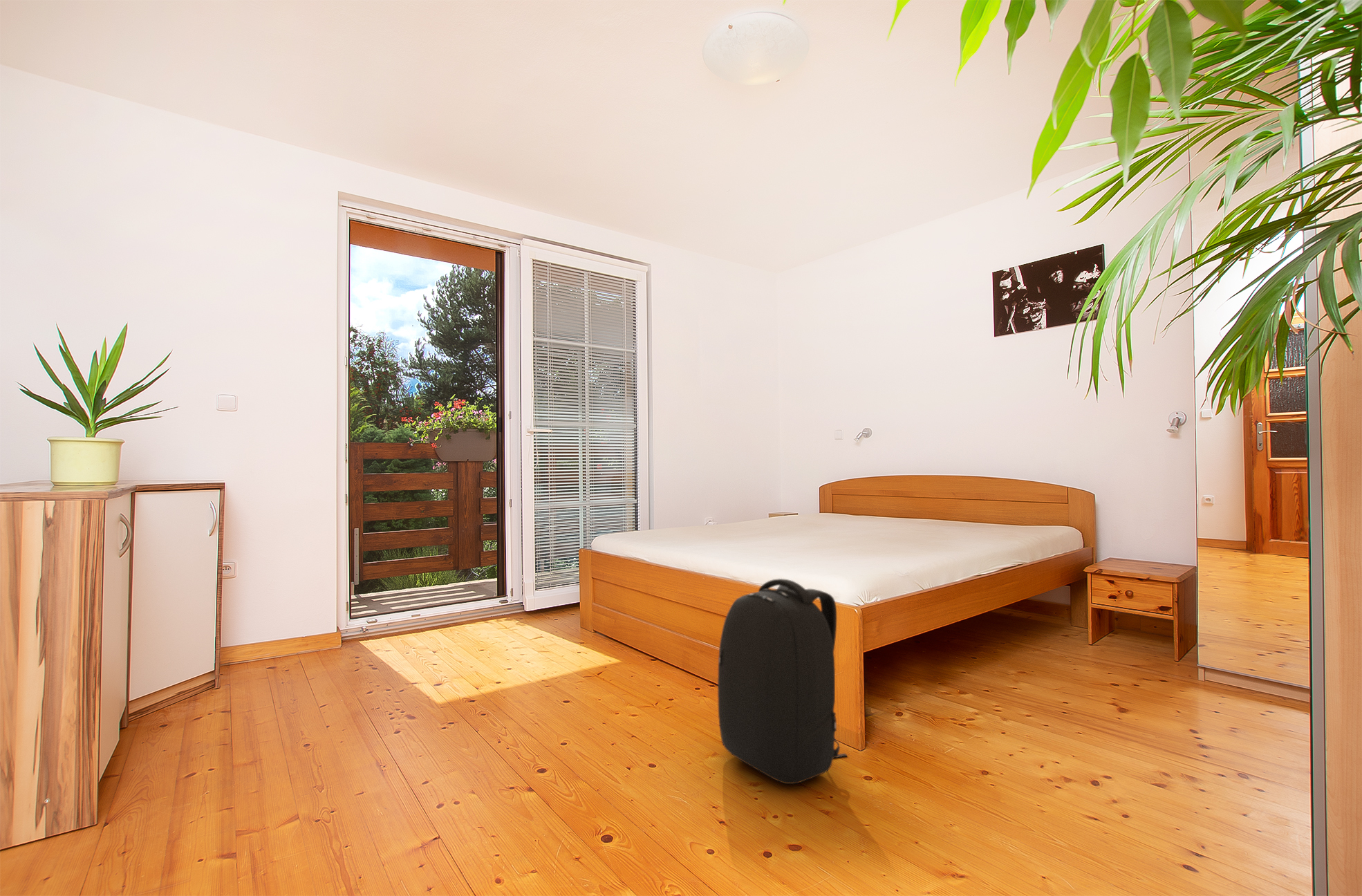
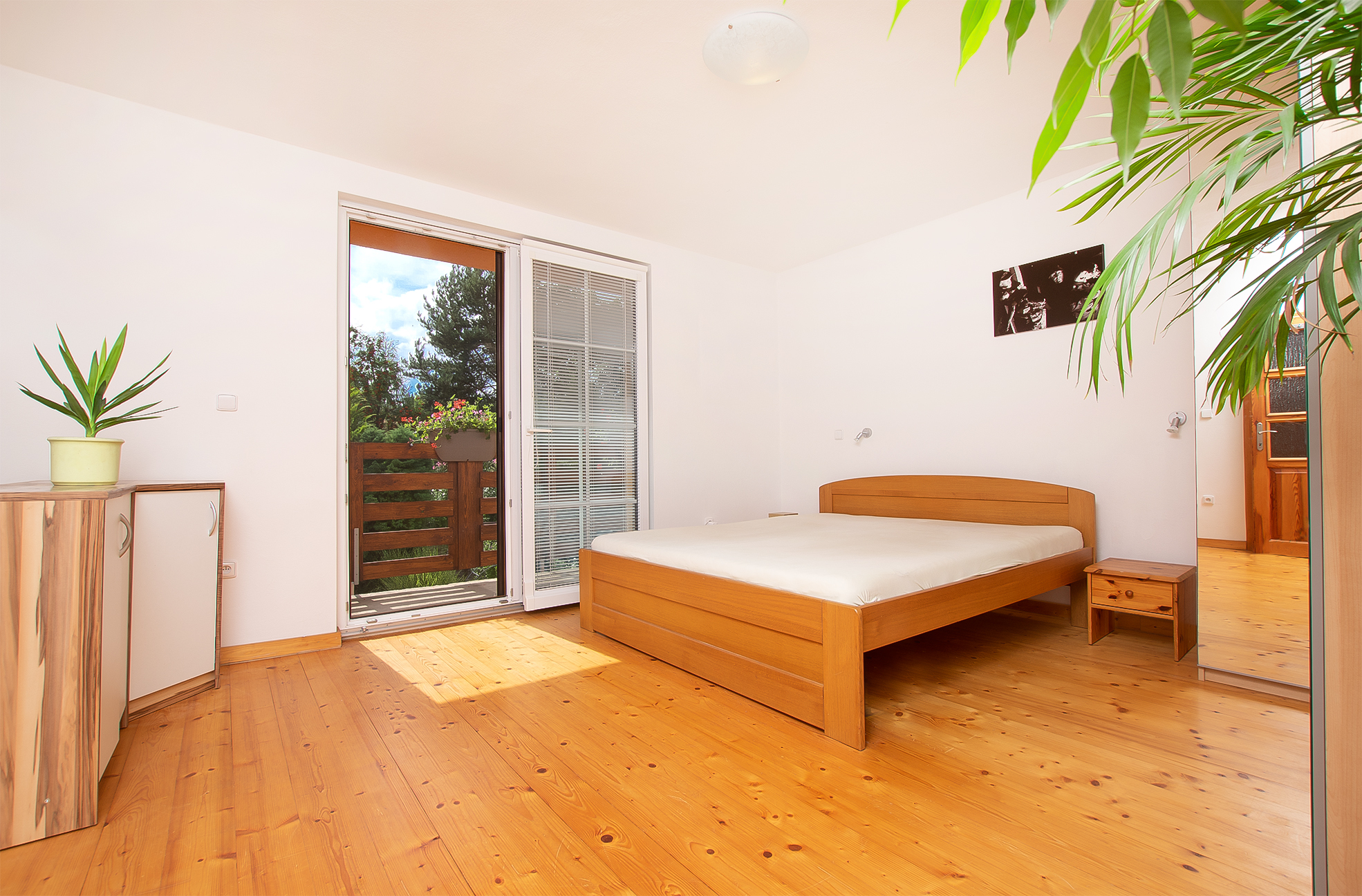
- backpack [717,578,848,785]
